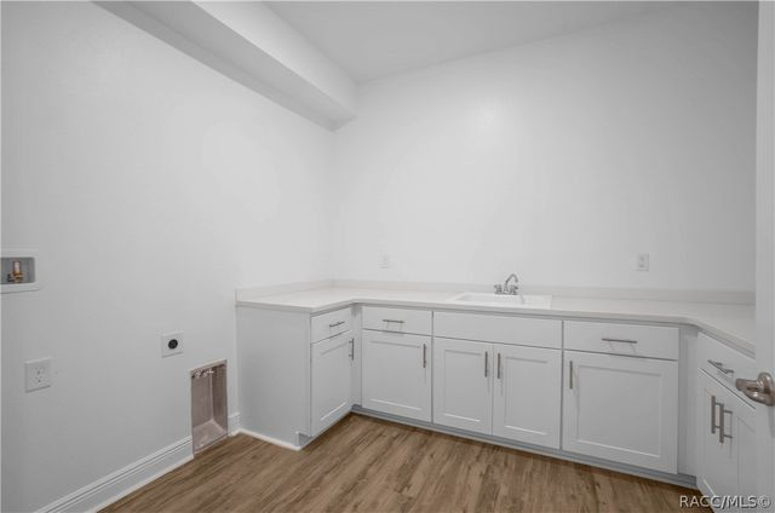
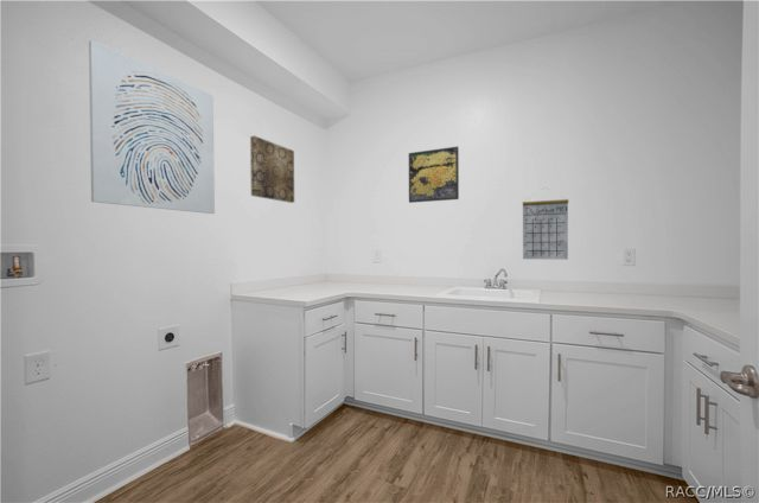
+ wall art [249,134,295,204]
+ wall art [88,39,216,215]
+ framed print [408,146,460,204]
+ calendar [522,186,569,261]
